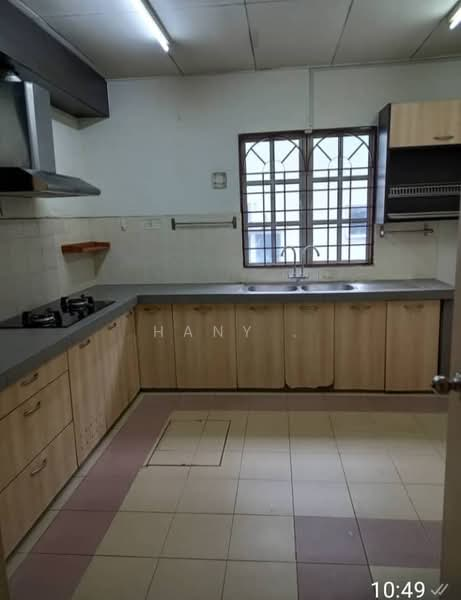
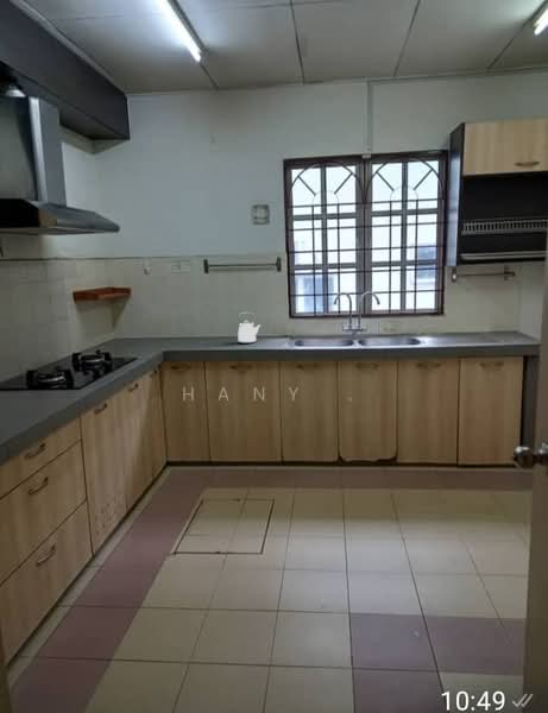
+ kettle [237,311,262,345]
